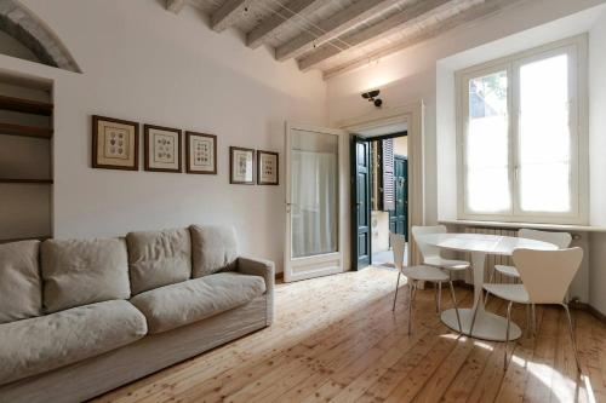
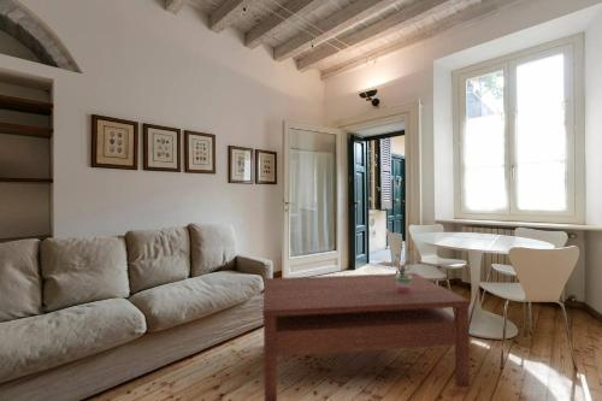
+ potted plant [389,244,419,291]
+ coffee table [261,272,471,401]
